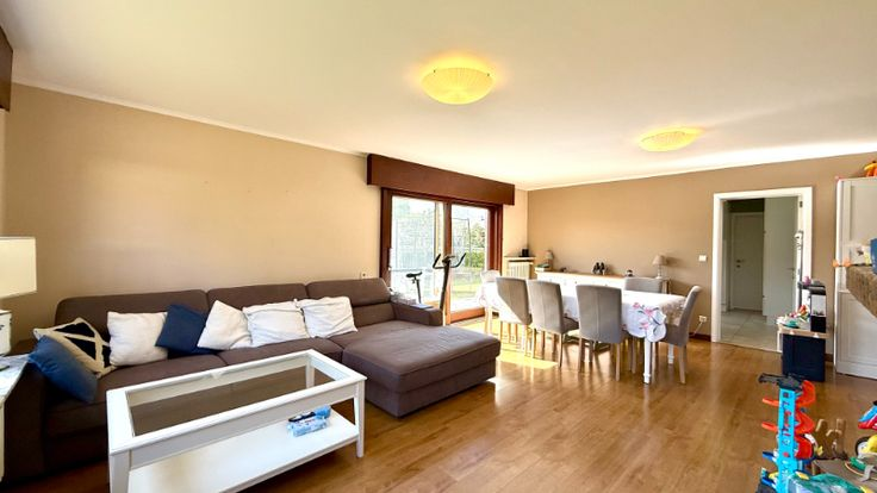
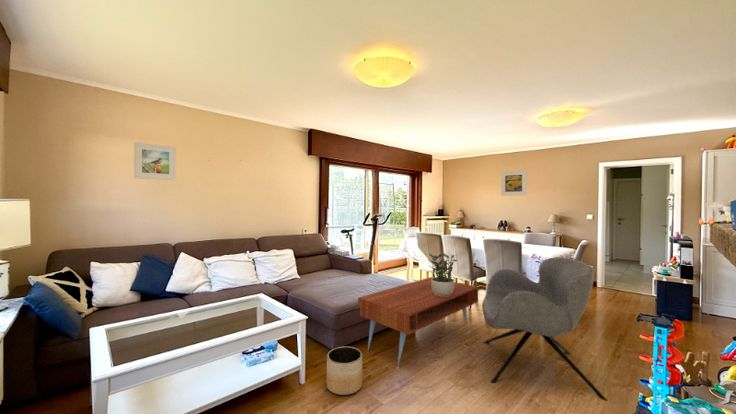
+ potted plant [426,251,458,296]
+ planter [326,346,363,396]
+ coffee table [357,276,479,366]
+ armchair [481,256,609,402]
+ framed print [500,169,528,197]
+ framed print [133,141,177,181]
